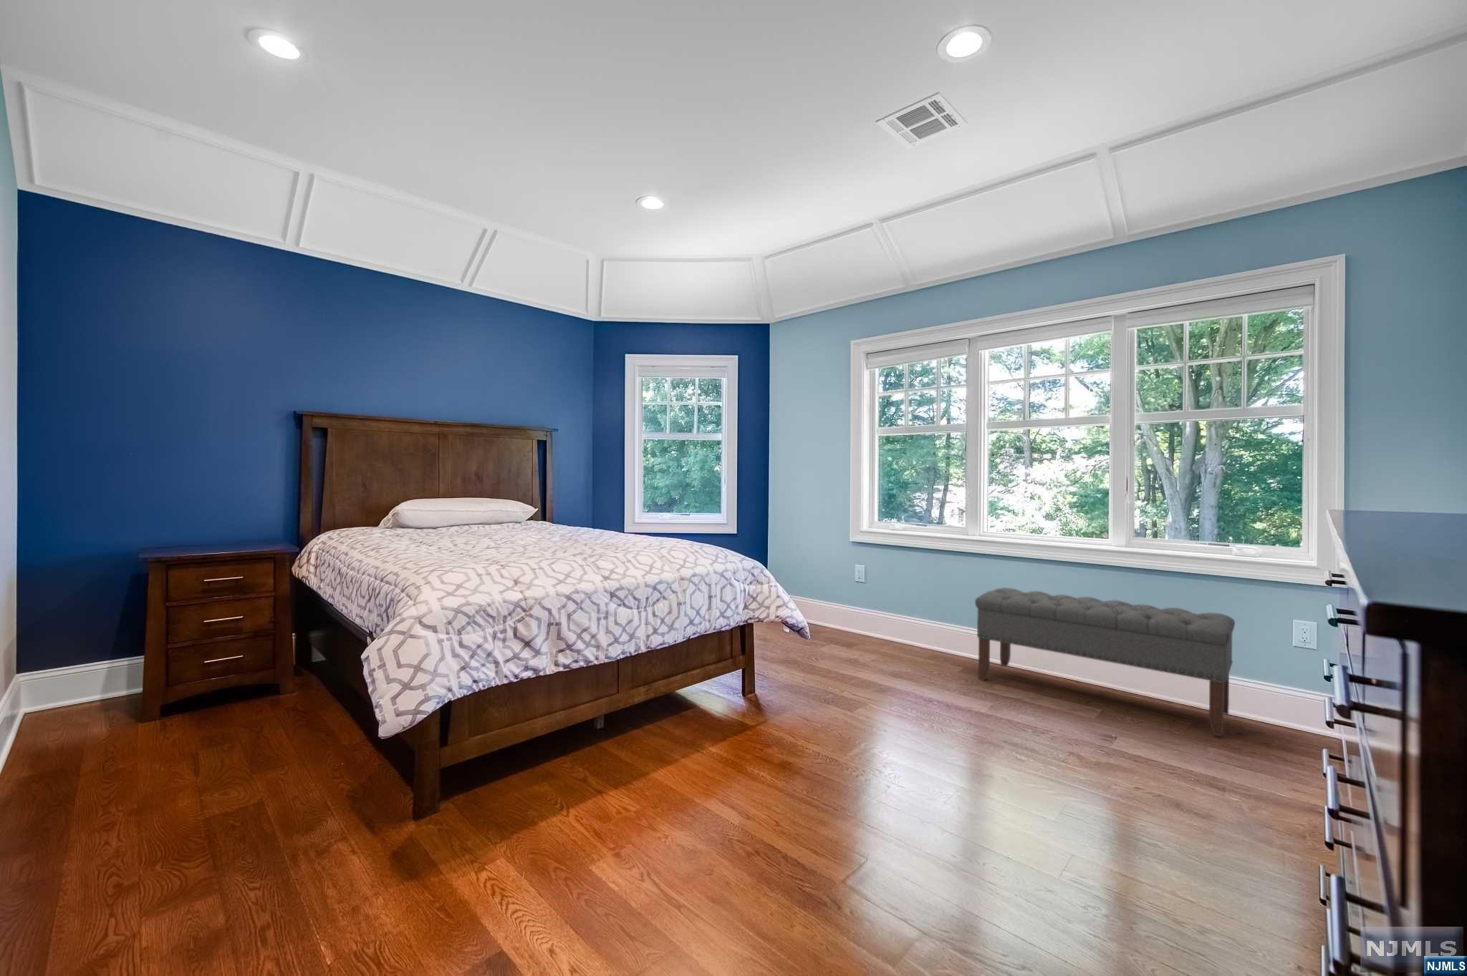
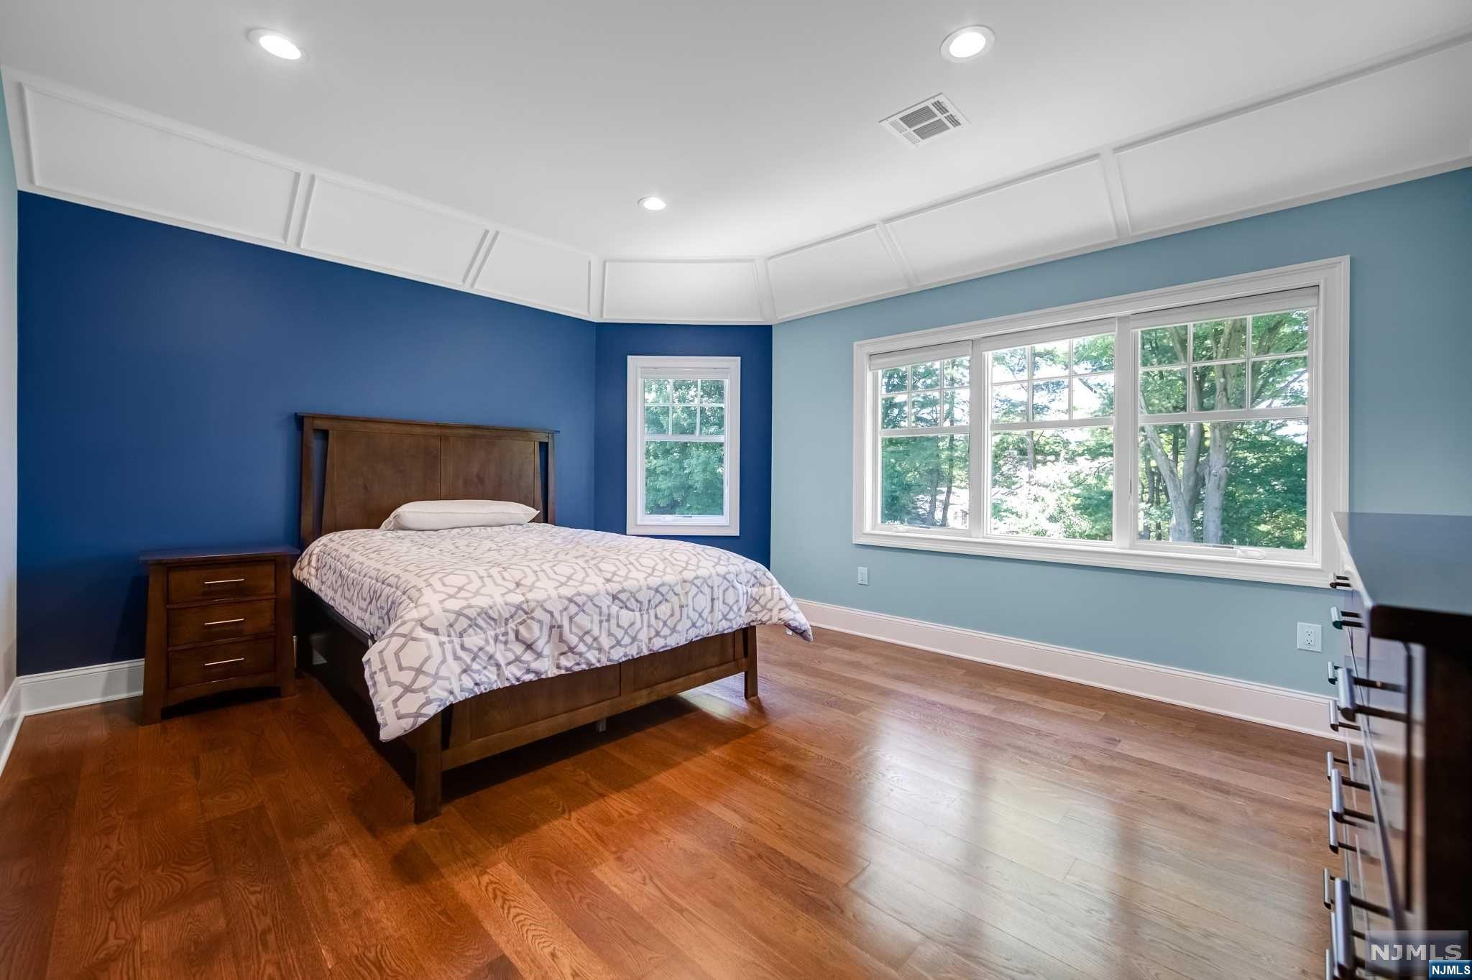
- bench [974,587,1236,737]
